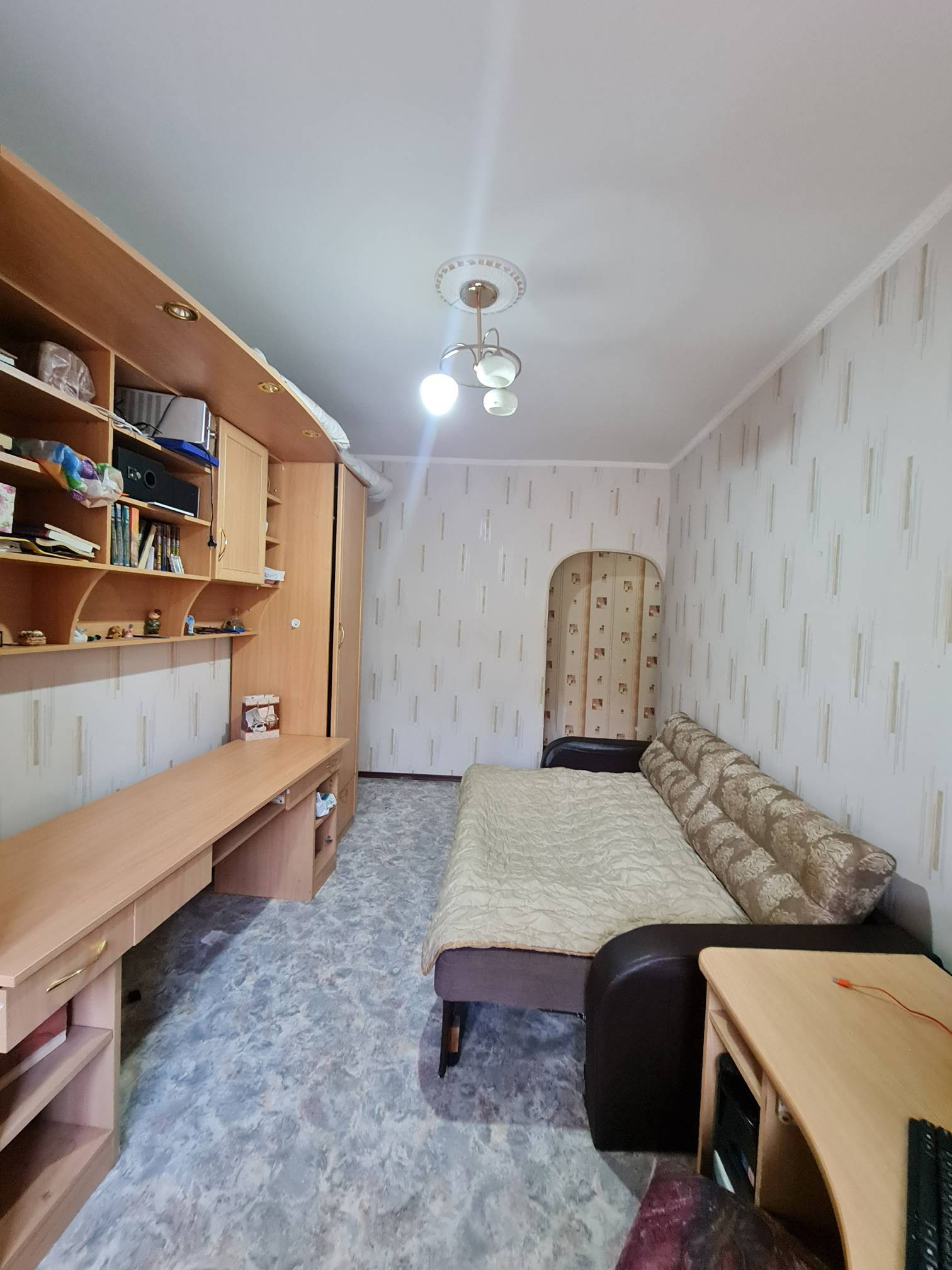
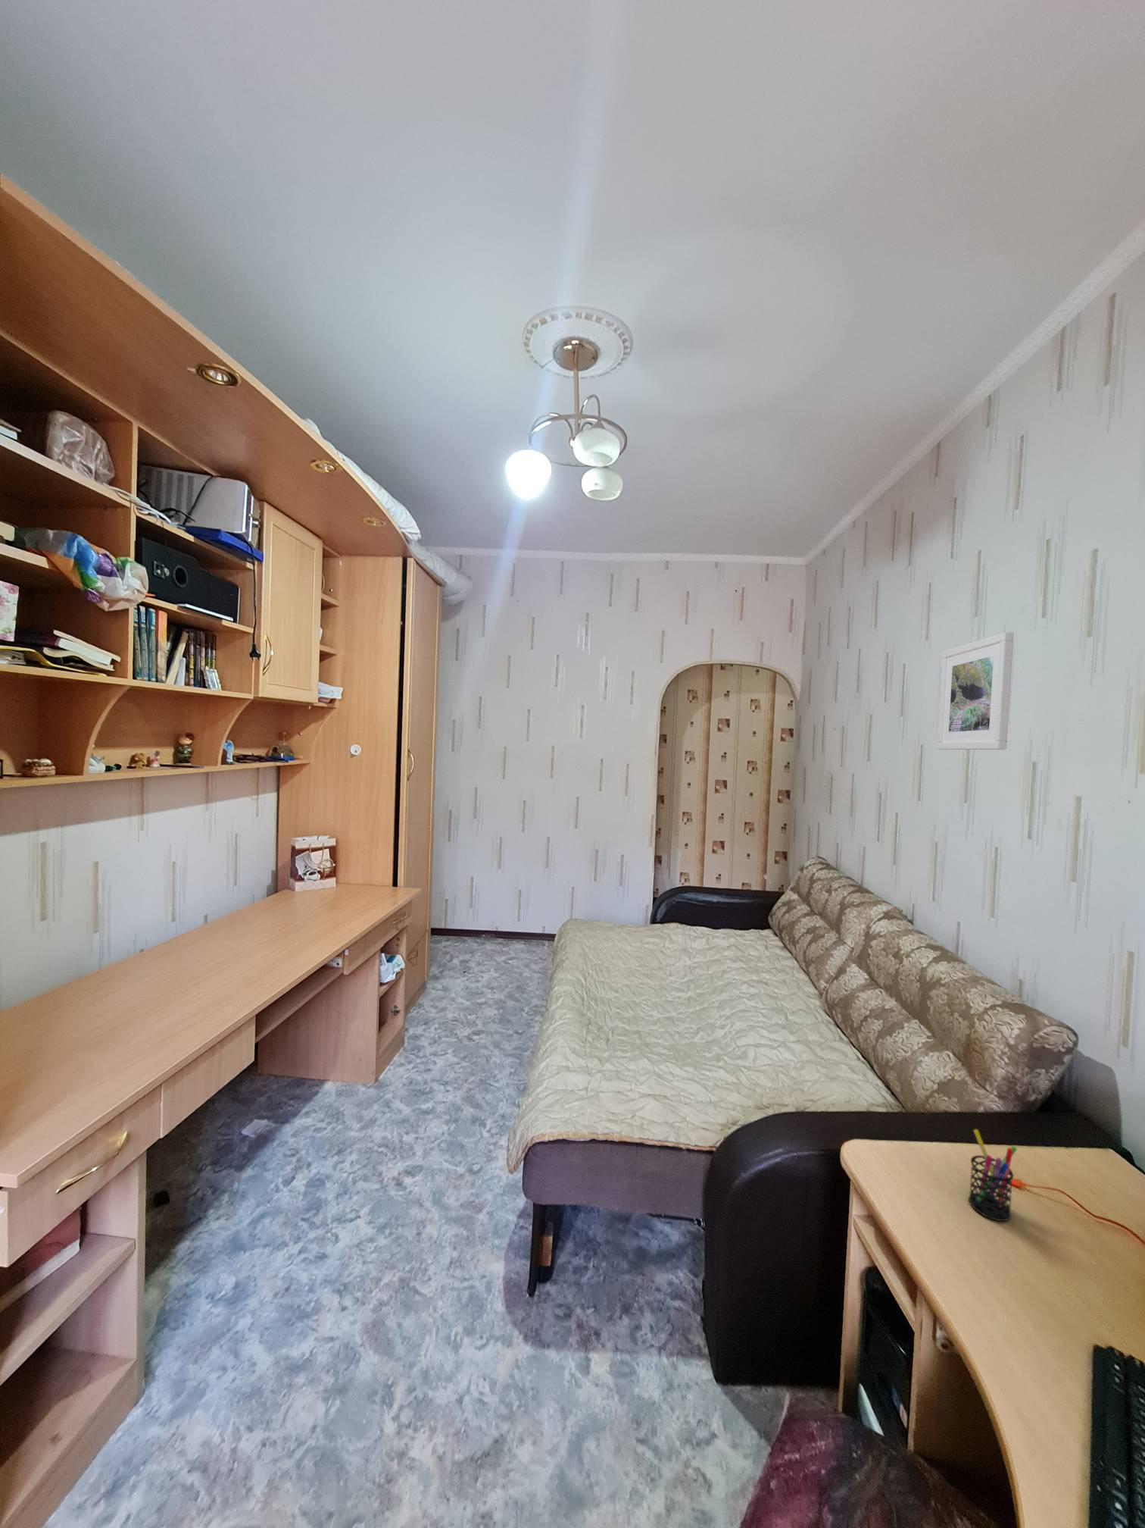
+ pen holder [968,1129,1018,1221]
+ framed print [936,632,1014,751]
